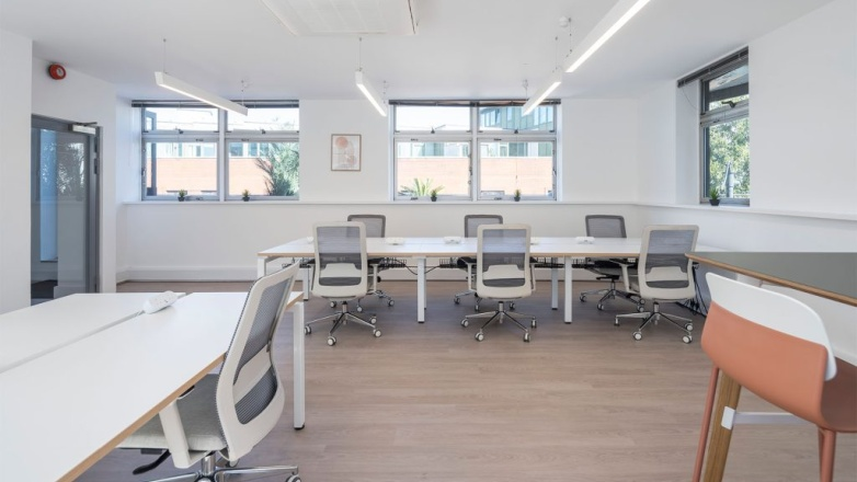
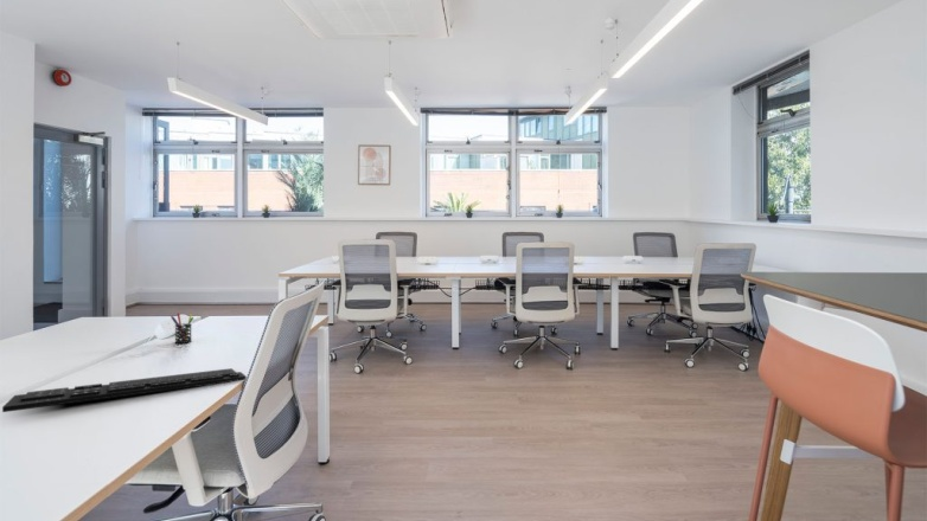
+ pen holder [170,311,194,345]
+ keyboard [1,367,248,413]
